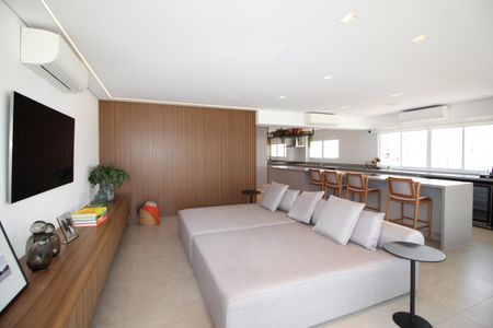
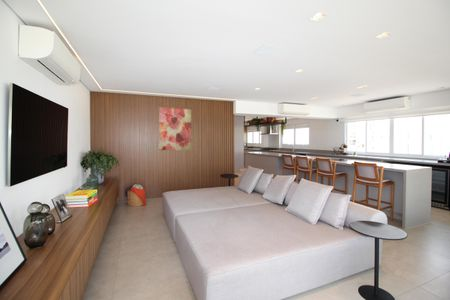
+ wall art [158,106,192,151]
